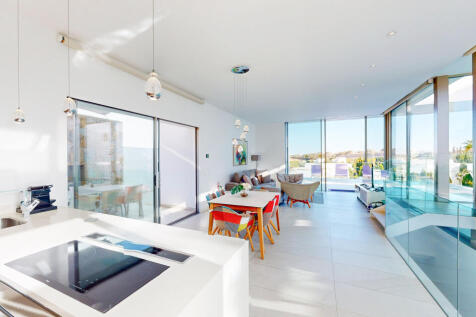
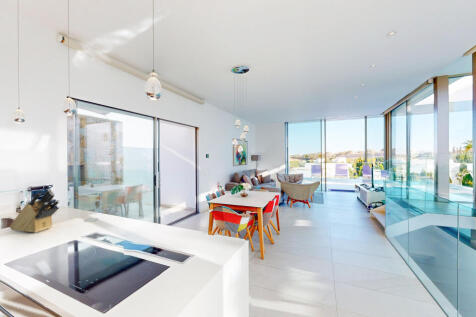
+ knife block [9,188,60,234]
